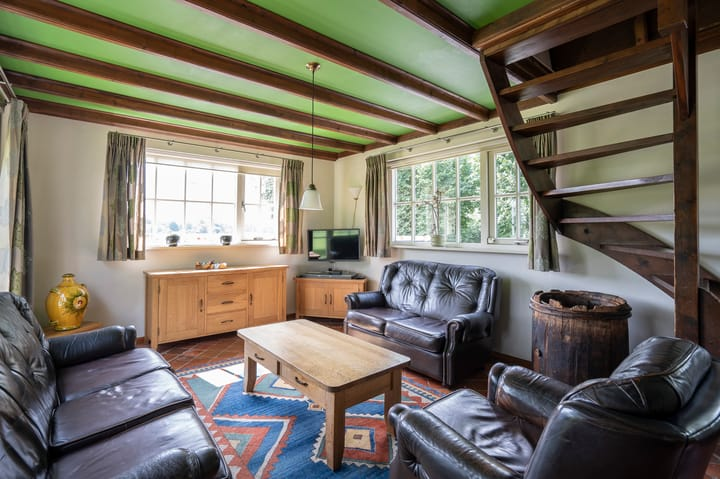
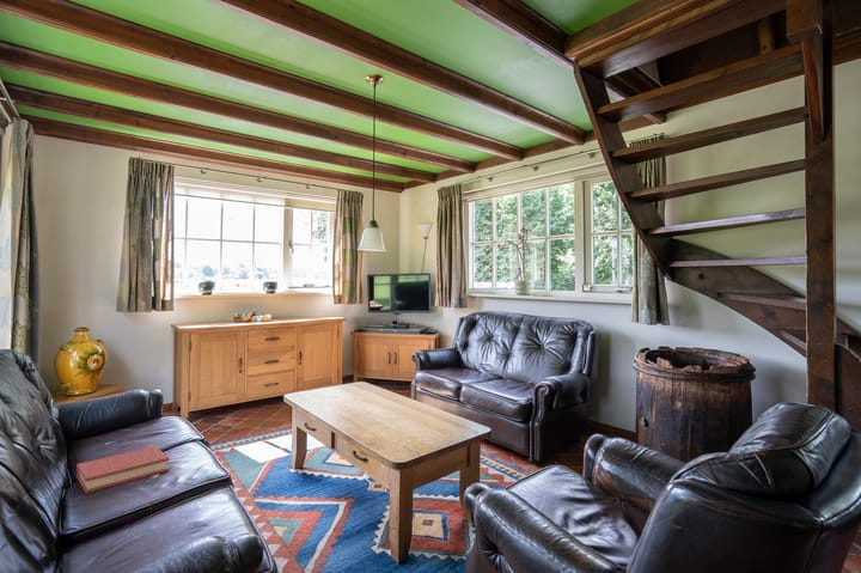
+ hardback book [75,445,170,494]
